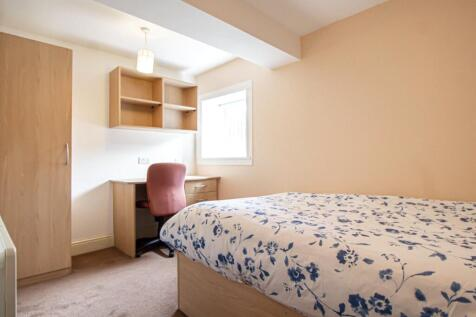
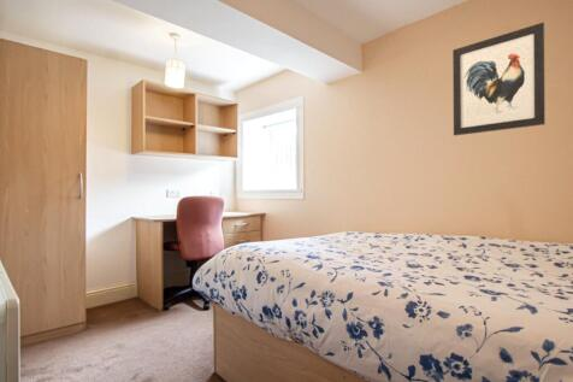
+ wall art [451,22,547,136]
